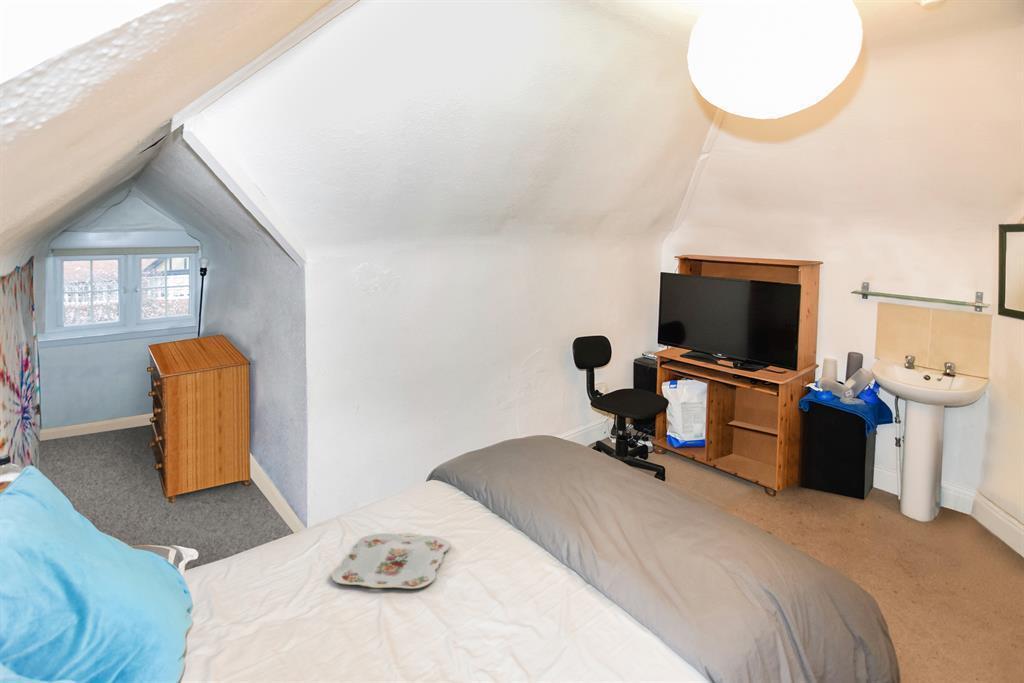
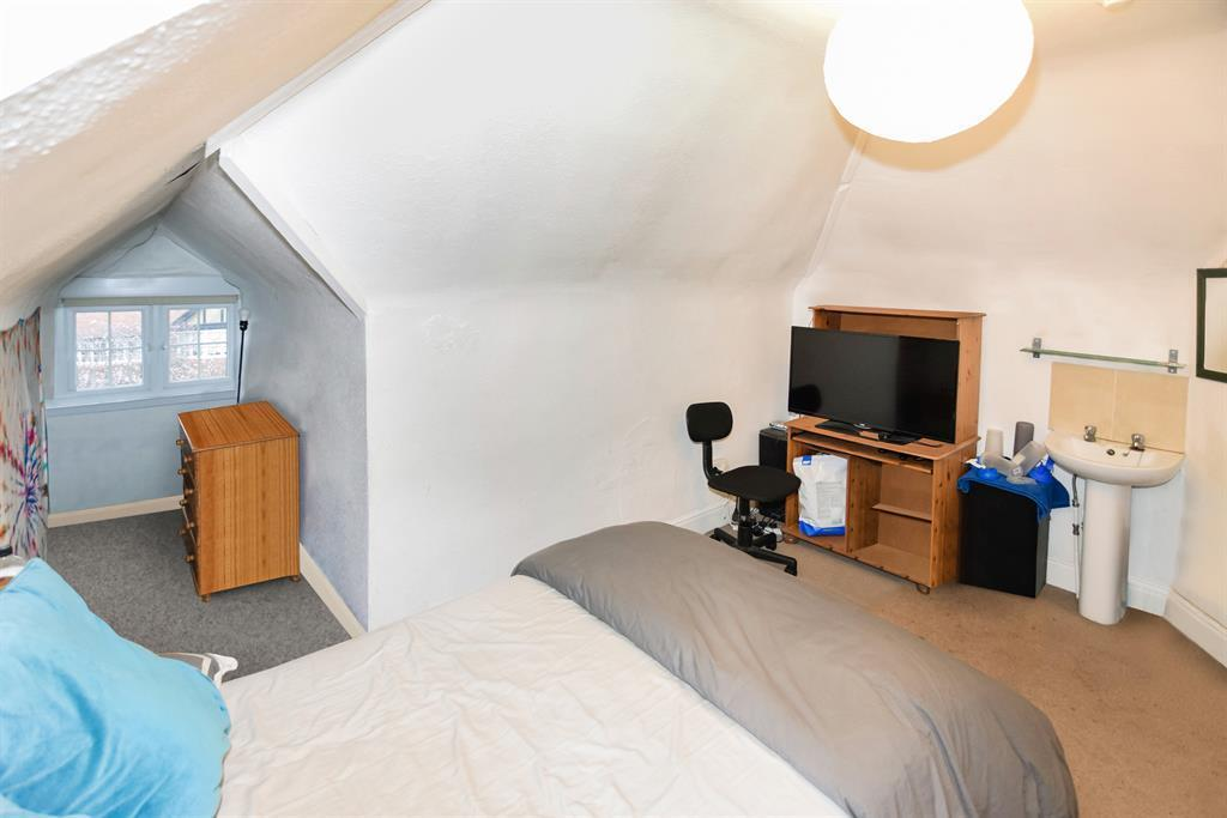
- serving tray [331,532,451,590]
